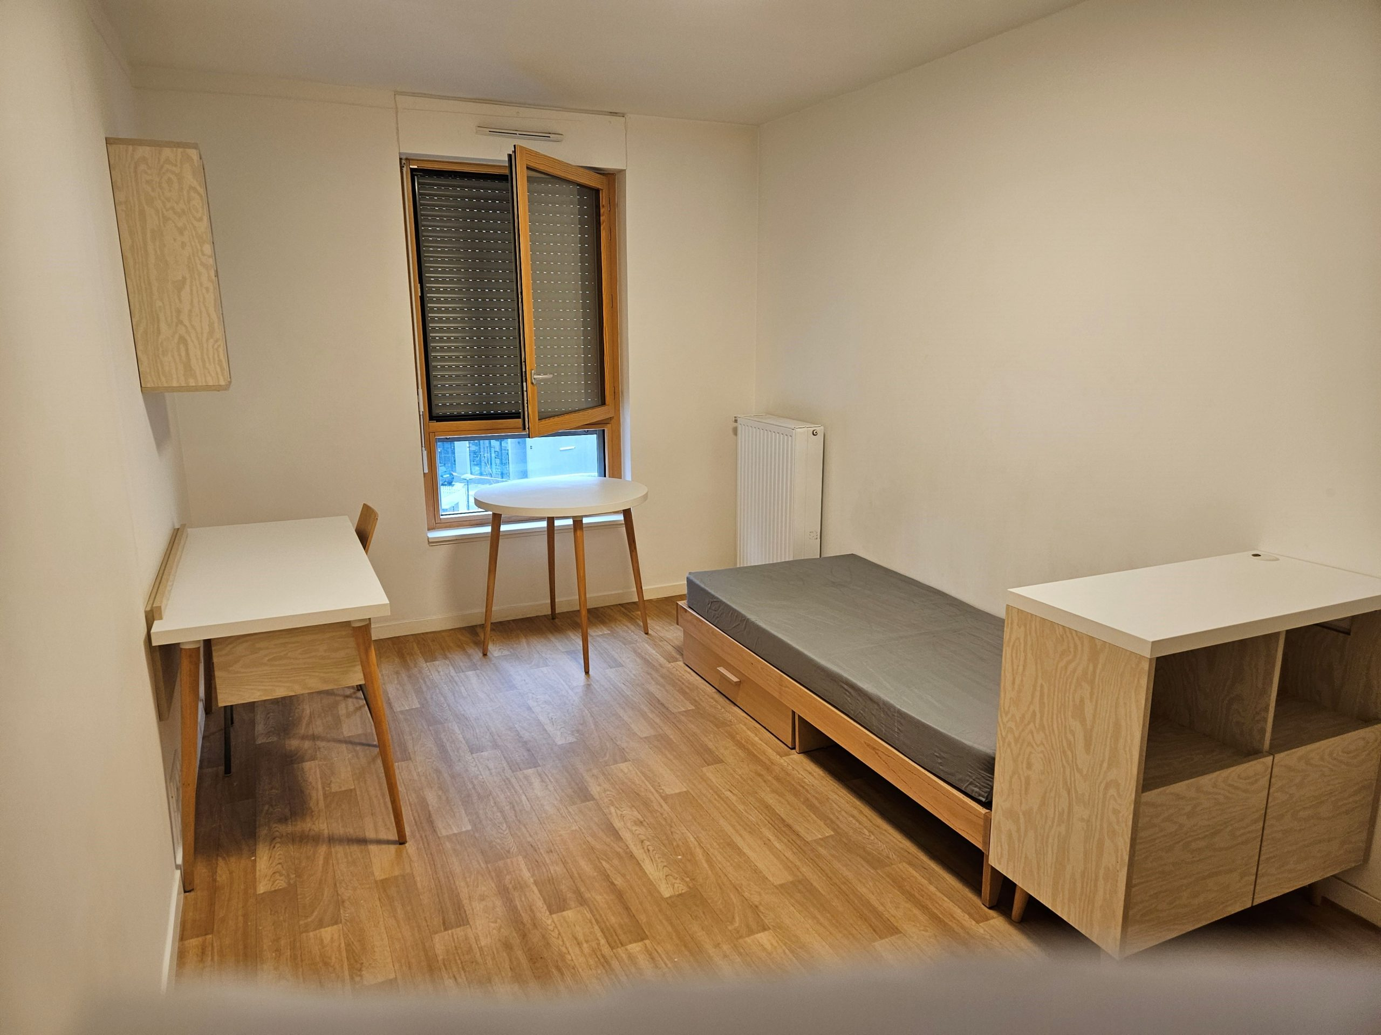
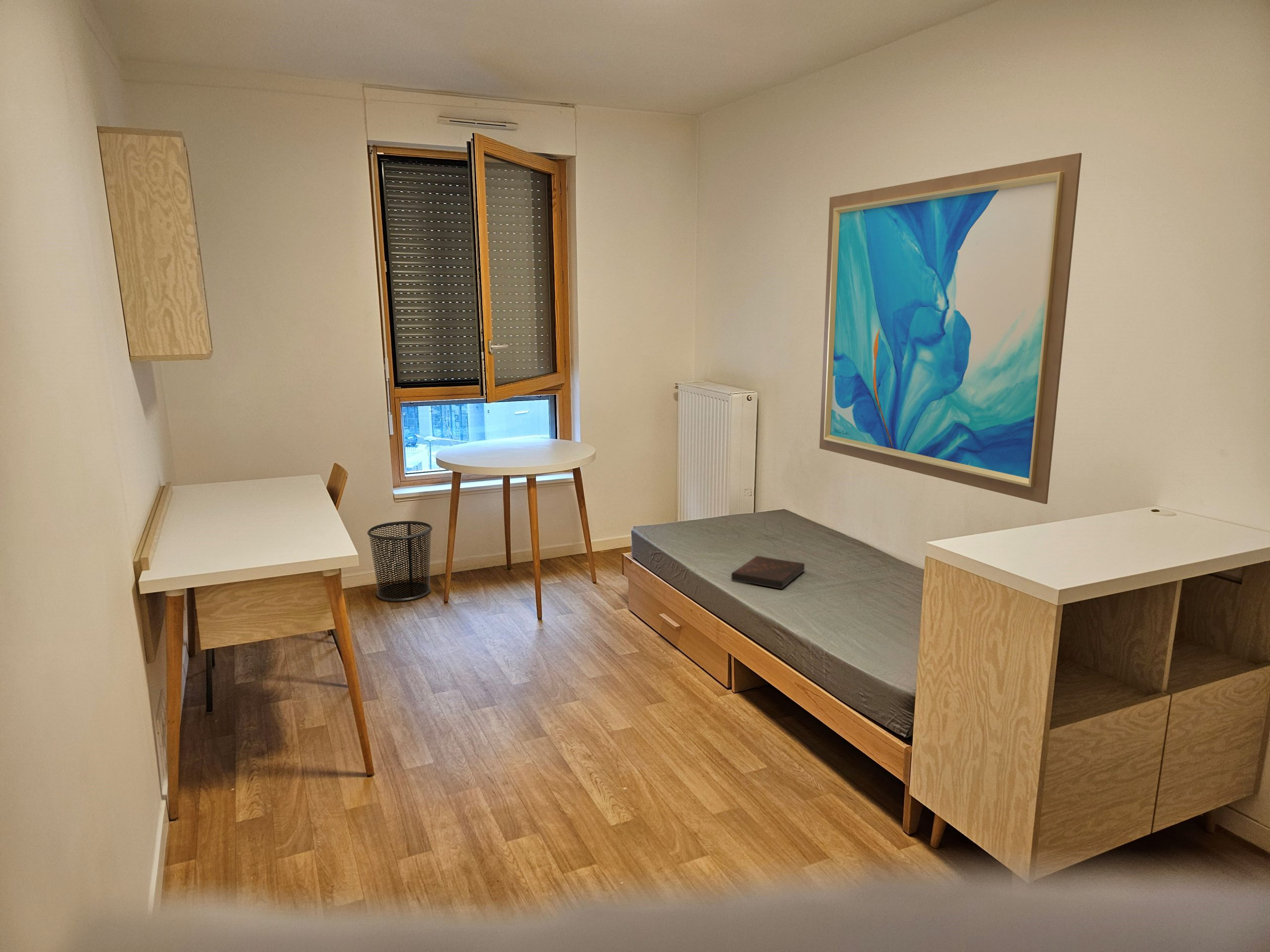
+ book [731,555,805,590]
+ wall art [819,152,1082,505]
+ waste bin [367,521,433,602]
